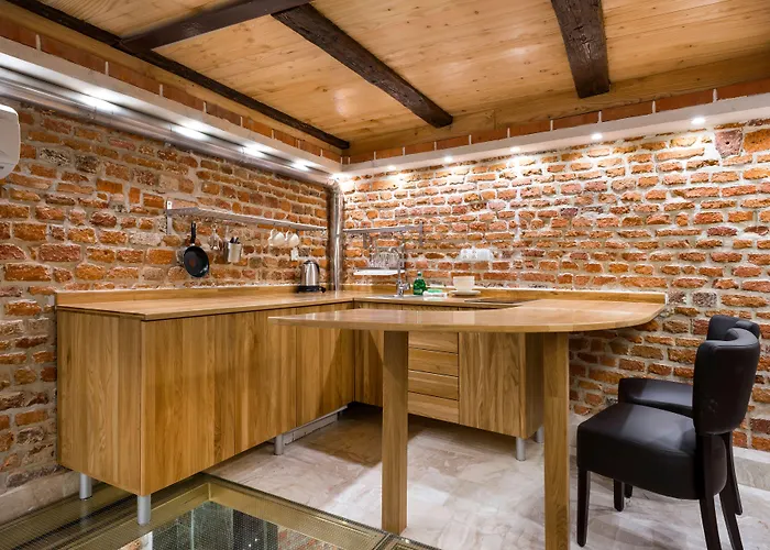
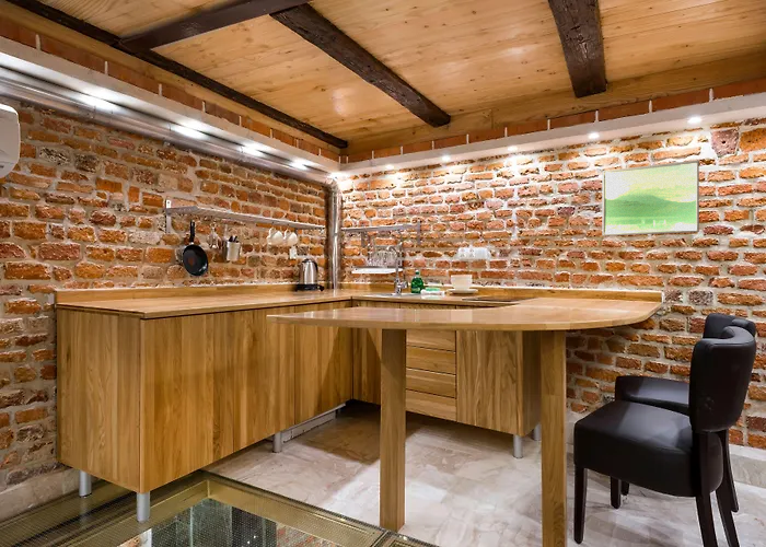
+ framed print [601,160,700,237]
